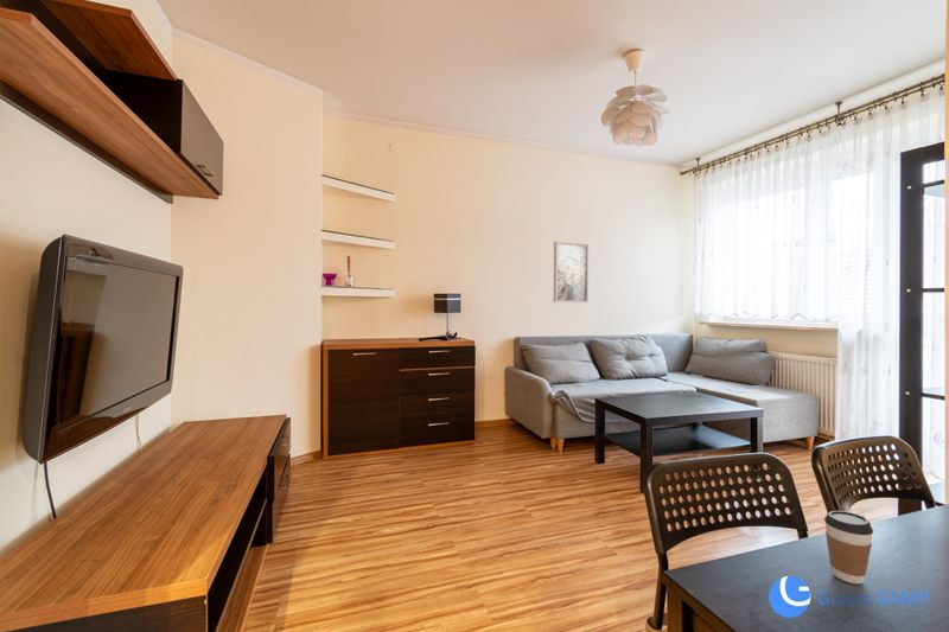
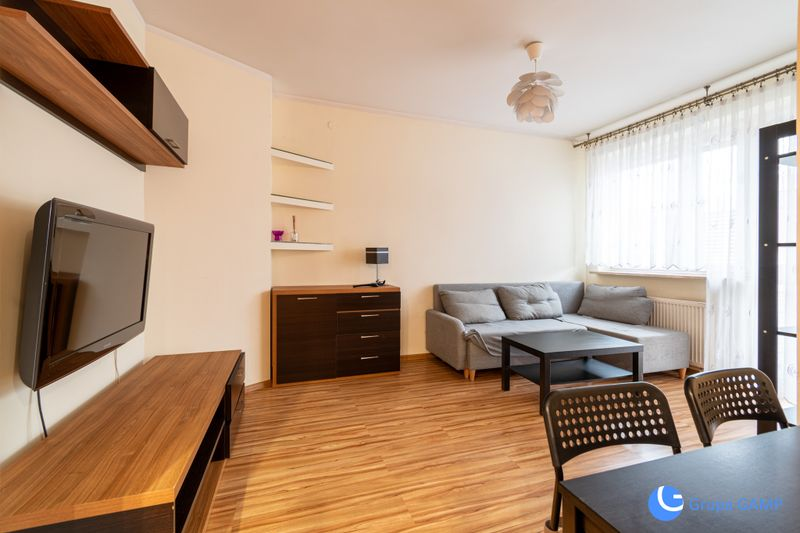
- coffee cup [823,510,874,585]
- wall art [553,241,590,304]
